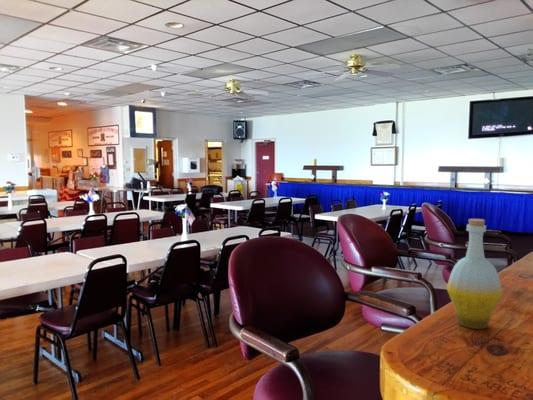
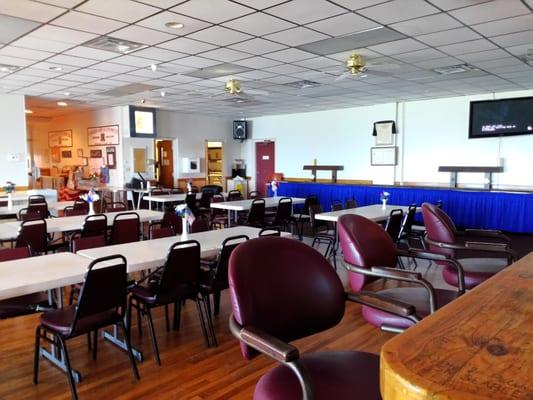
- bottle [446,218,503,330]
